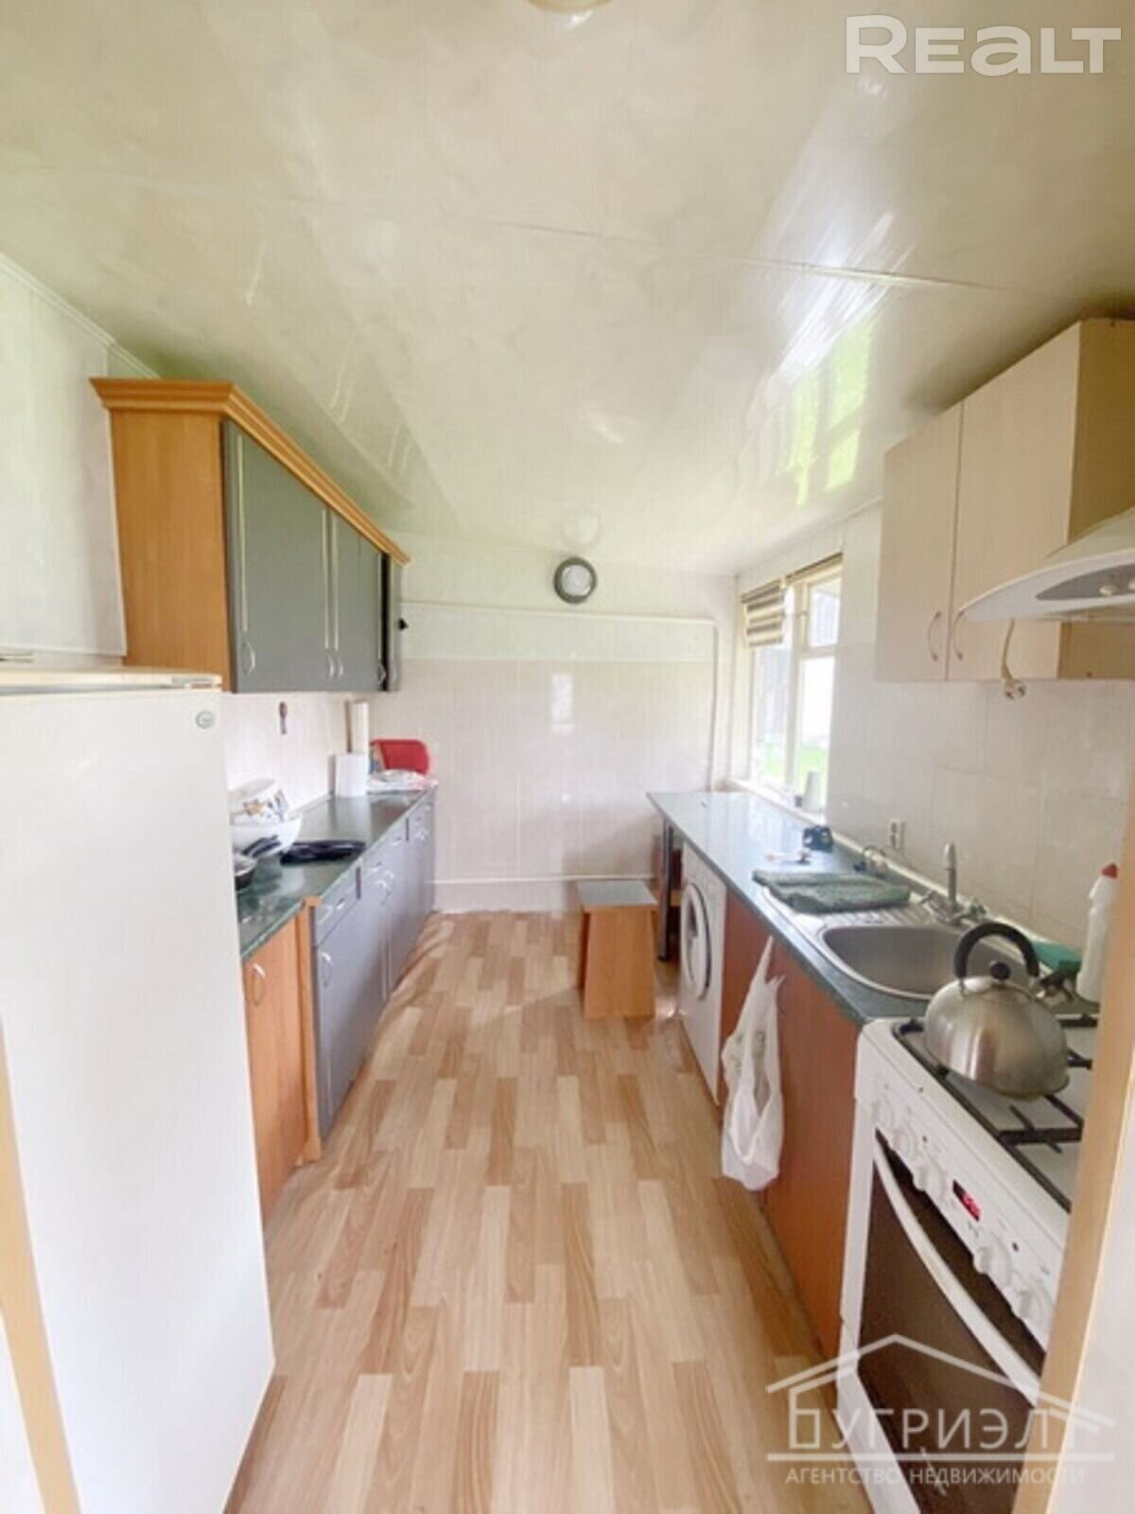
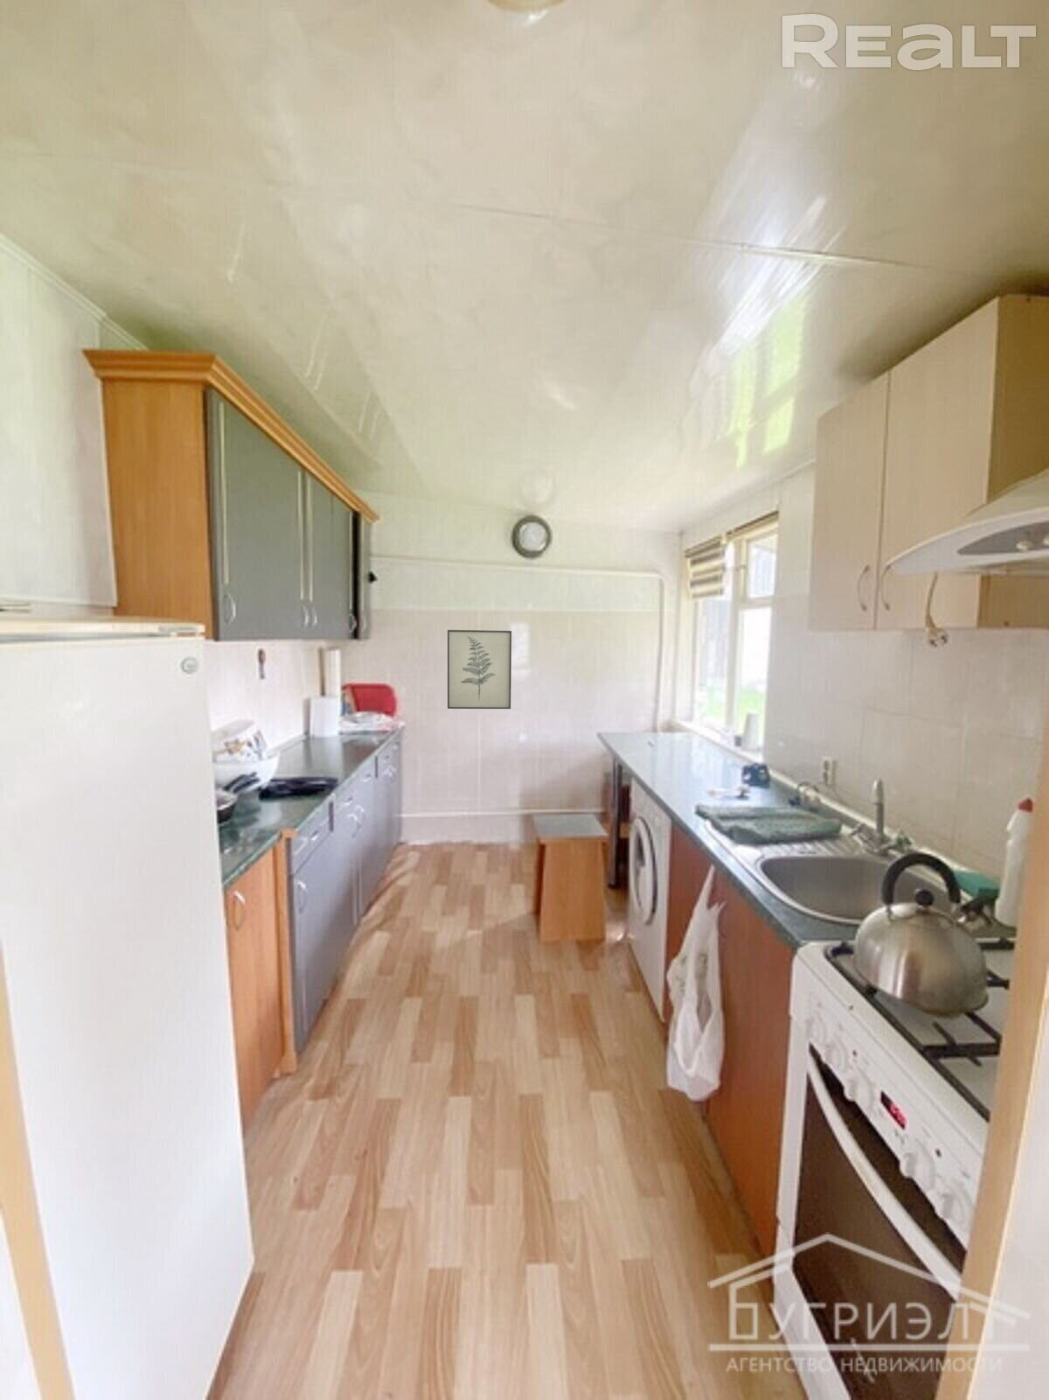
+ wall art [446,629,512,710]
